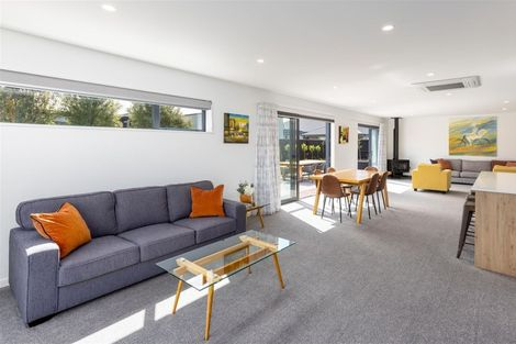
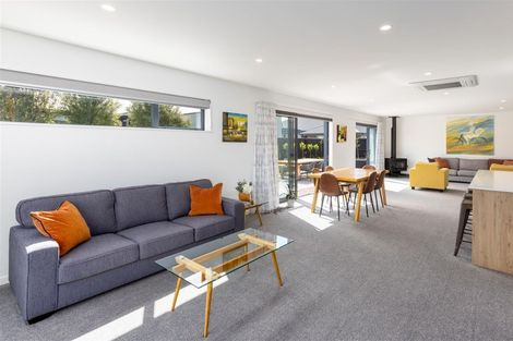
+ house plant [277,183,300,208]
